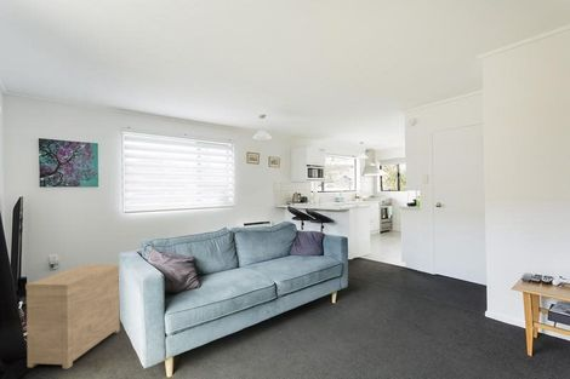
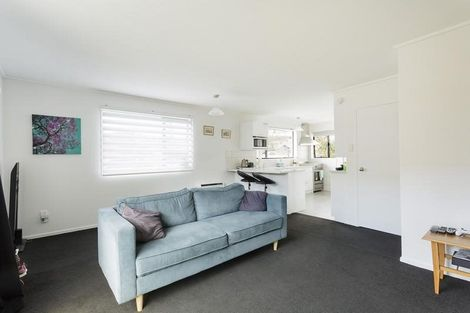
- side table [24,263,121,371]
